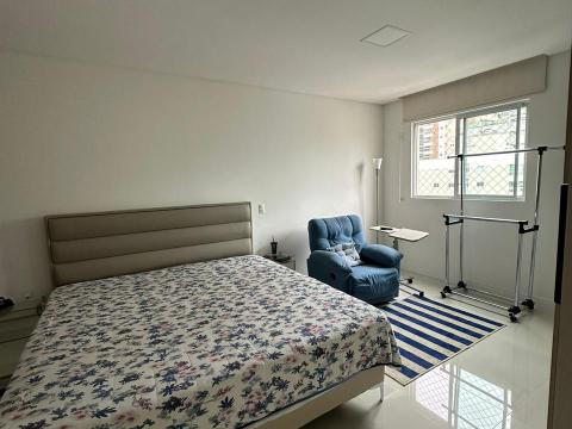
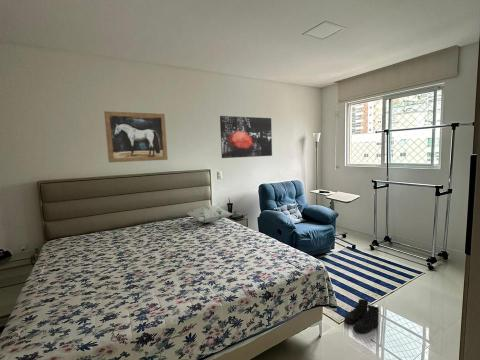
+ wall art [103,110,169,163]
+ boots [343,298,380,334]
+ wall art [219,115,273,159]
+ decorative pillow [185,204,233,224]
